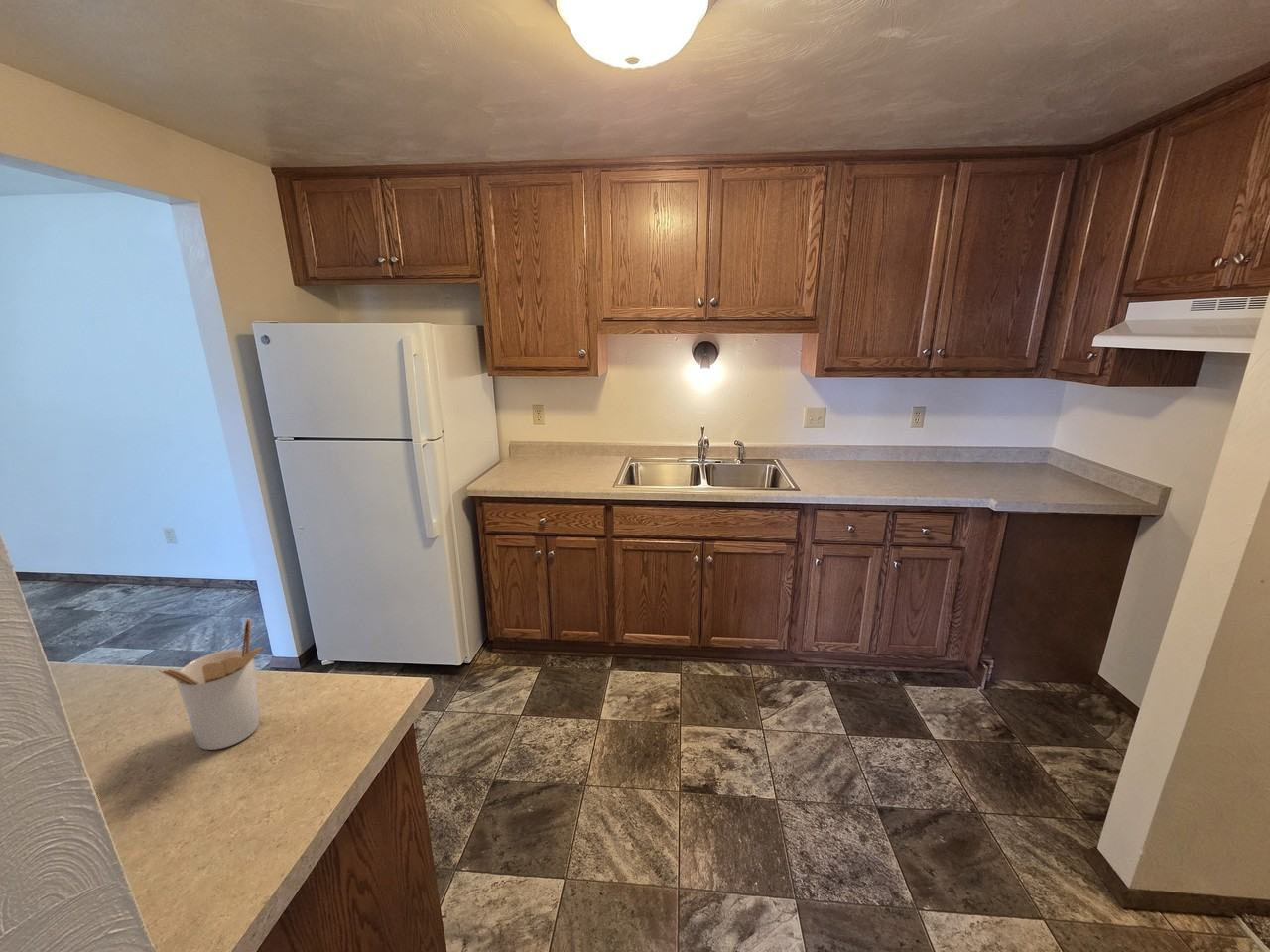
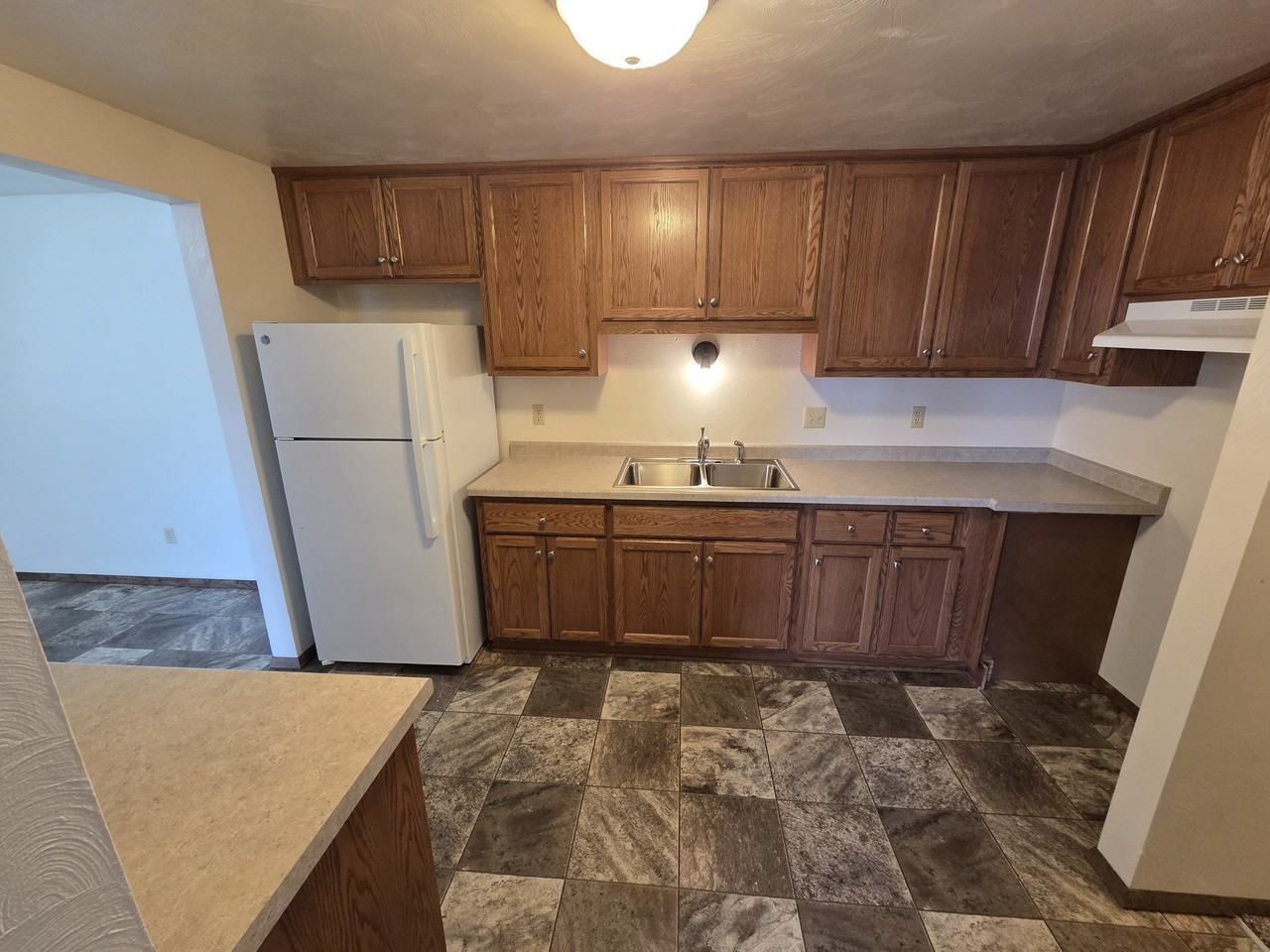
- utensil holder [157,617,263,751]
